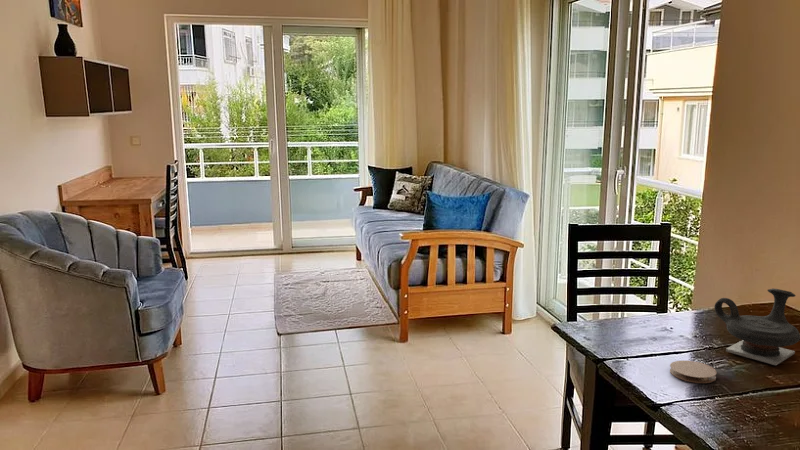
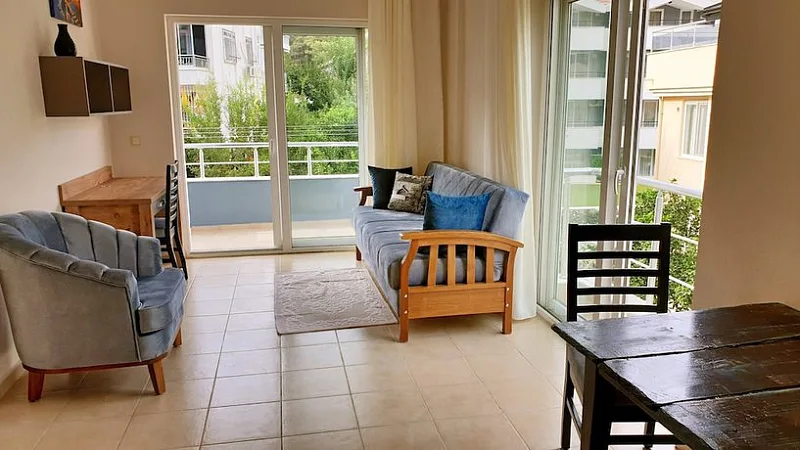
- teapot [714,288,800,366]
- coaster [669,360,717,384]
